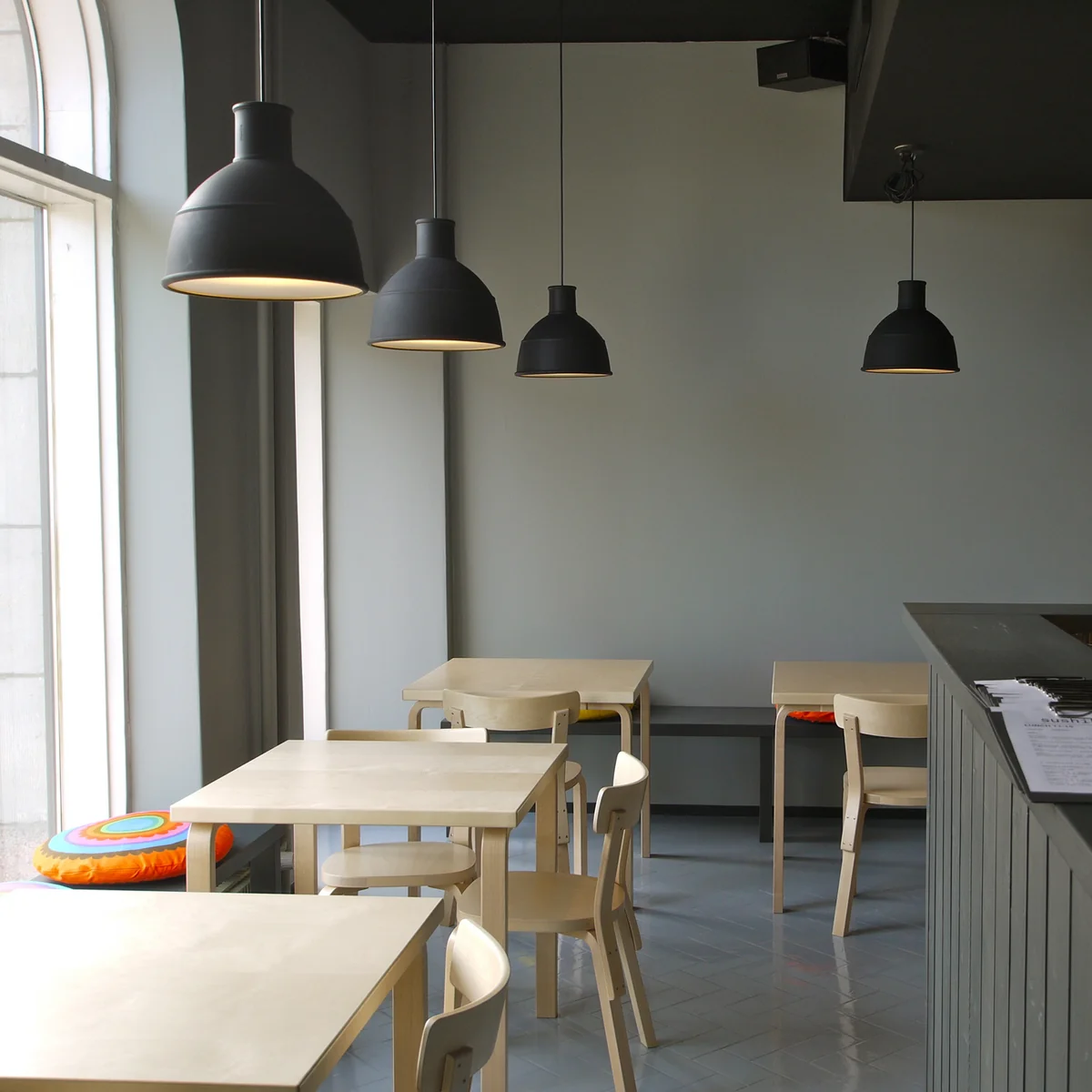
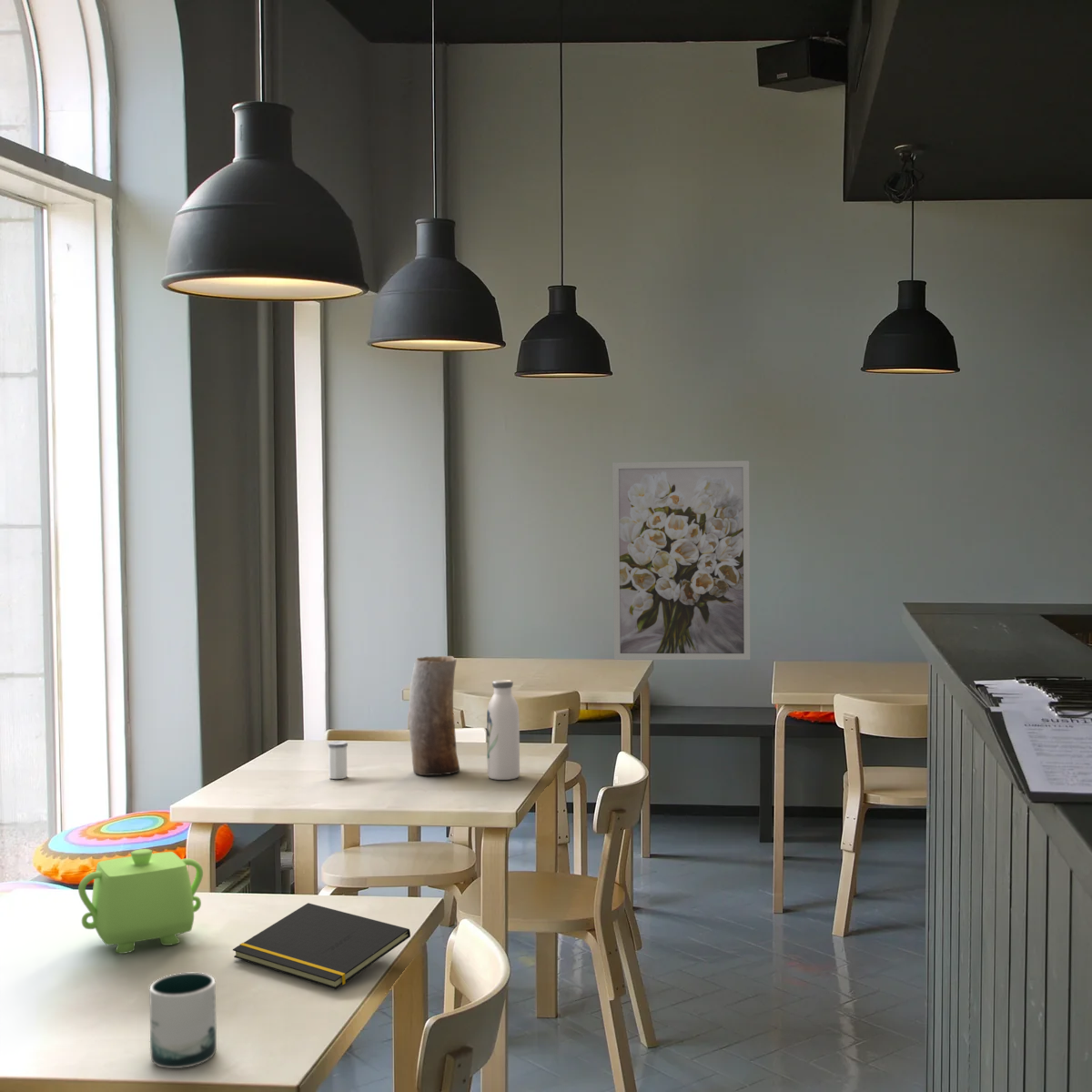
+ mug [148,972,217,1069]
+ teapot [77,848,204,955]
+ notepad [232,902,411,990]
+ water bottle [486,679,521,781]
+ wall art [612,460,751,661]
+ vase [408,655,460,776]
+ salt shaker [327,740,349,780]
